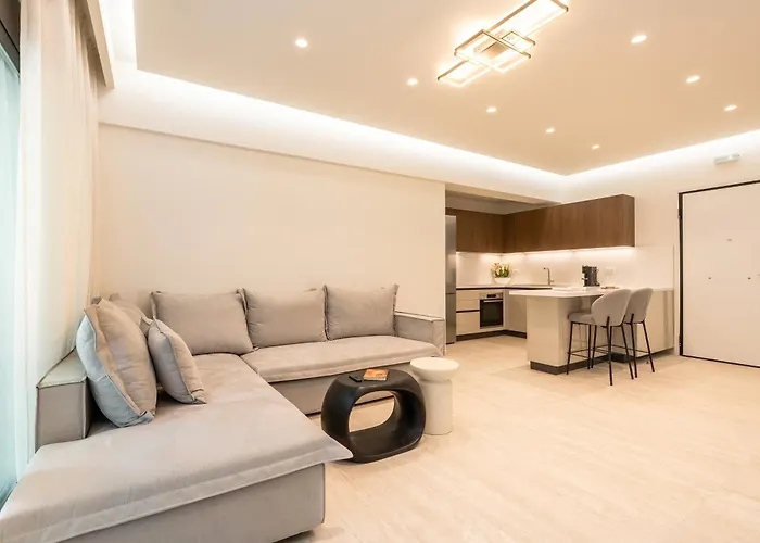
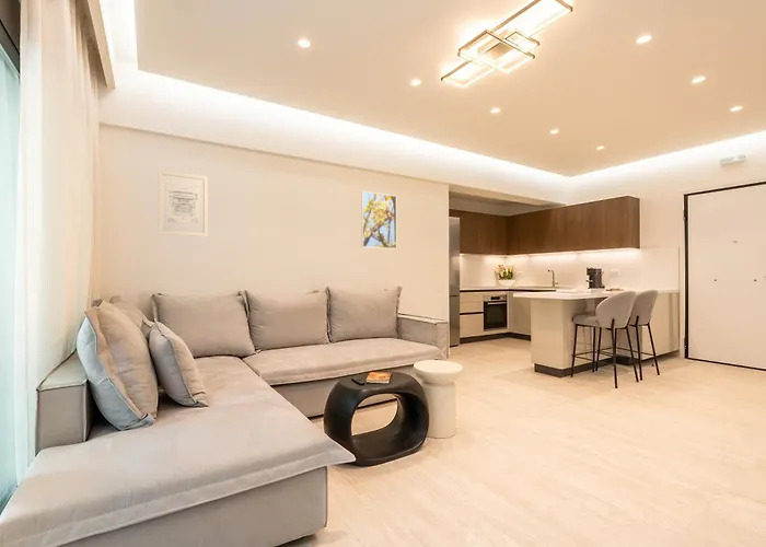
+ wall art [158,170,209,237]
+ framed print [360,190,397,249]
